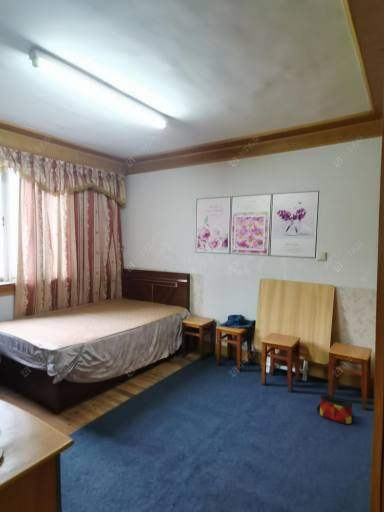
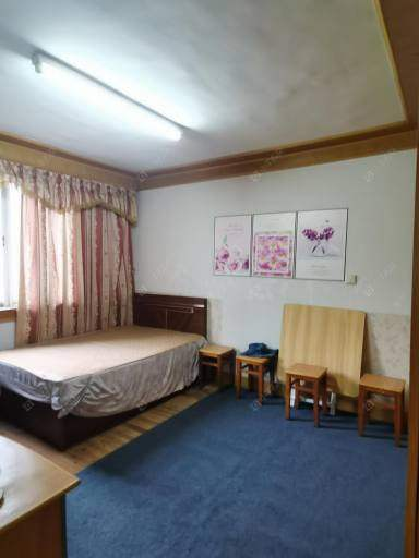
- bag [316,394,356,426]
